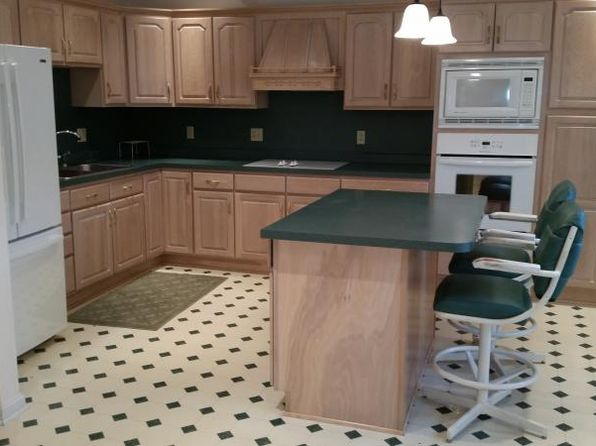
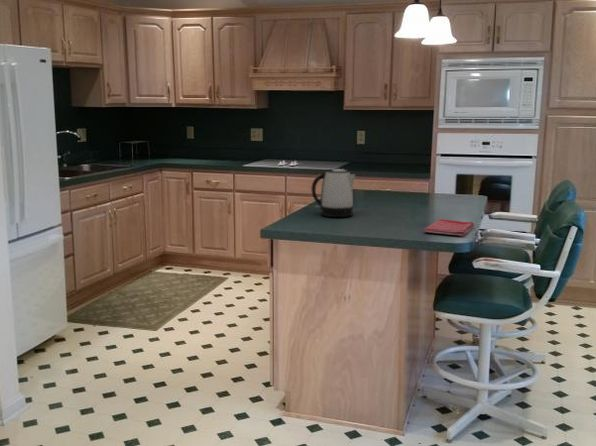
+ dish towel [423,218,475,237]
+ kettle [310,168,356,218]
